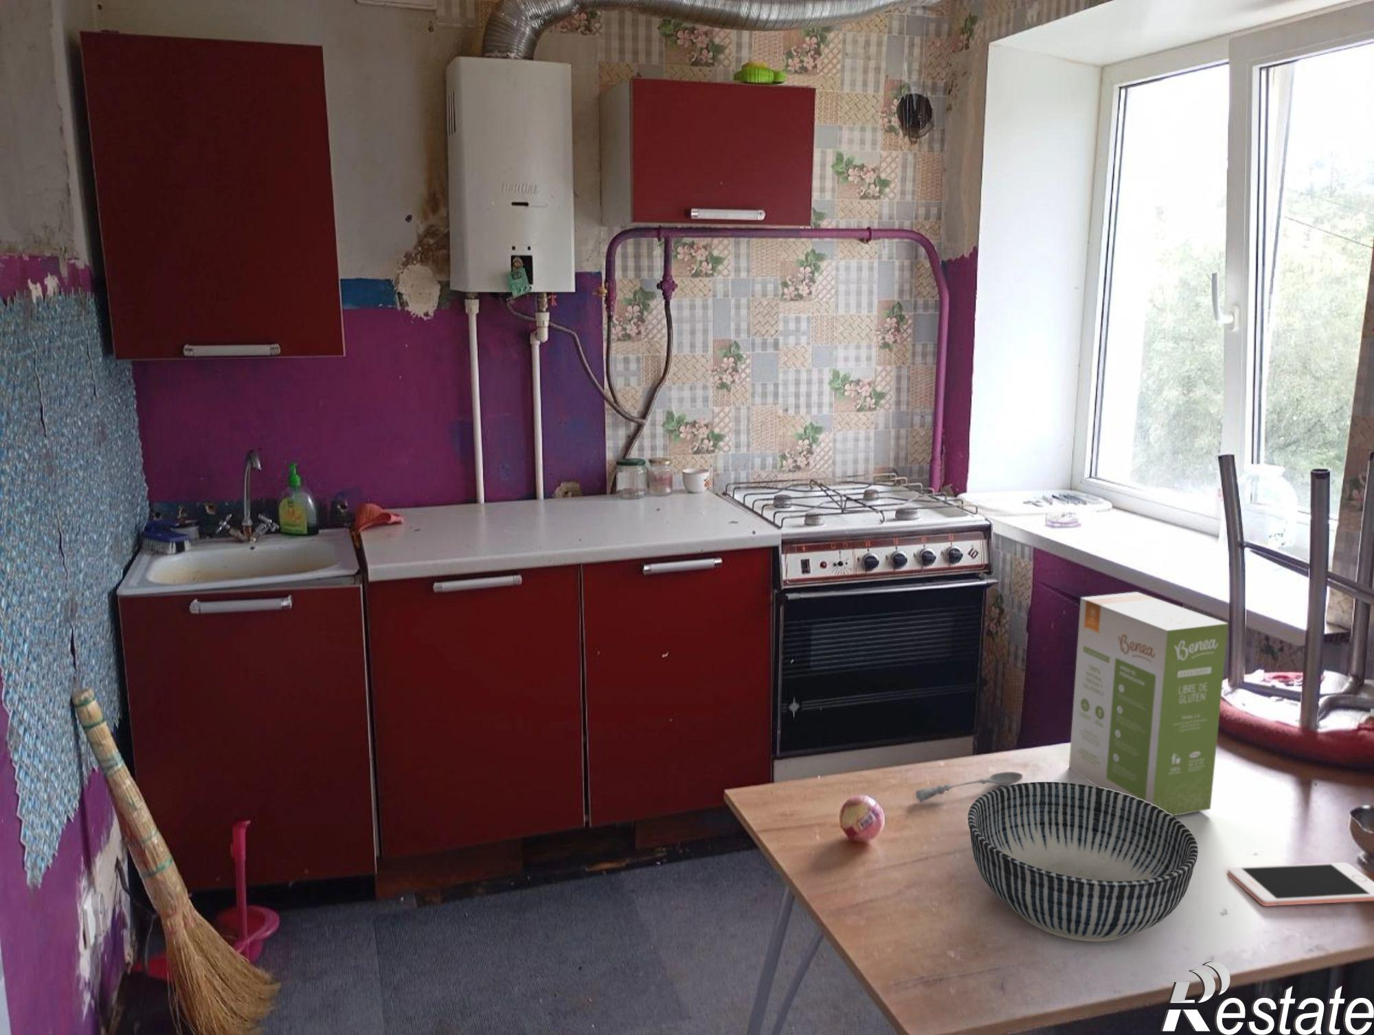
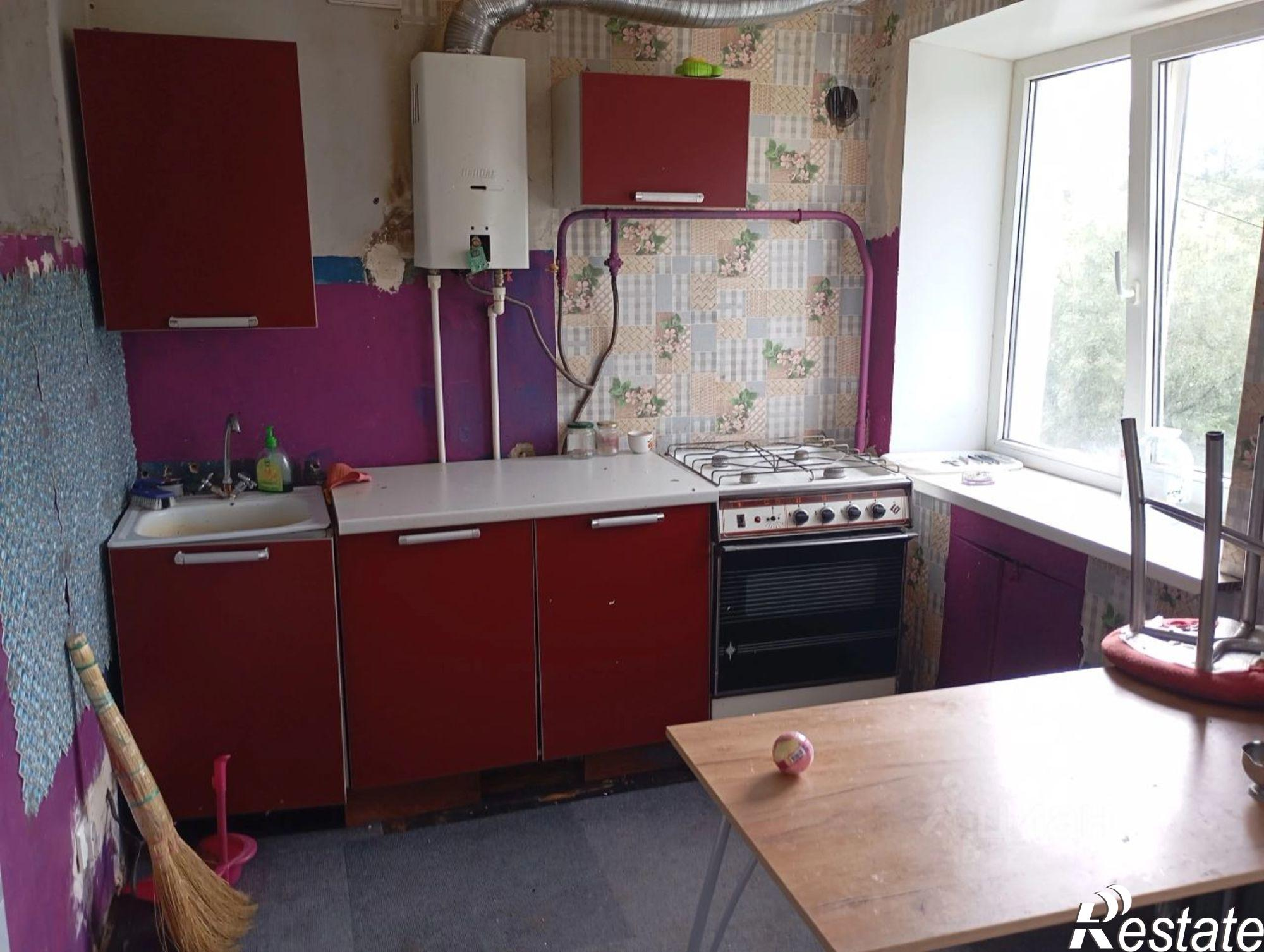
- cell phone [1227,862,1374,907]
- soupspoon [915,771,1024,802]
- bowl [967,782,1199,943]
- food box [1069,591,1229,816]
